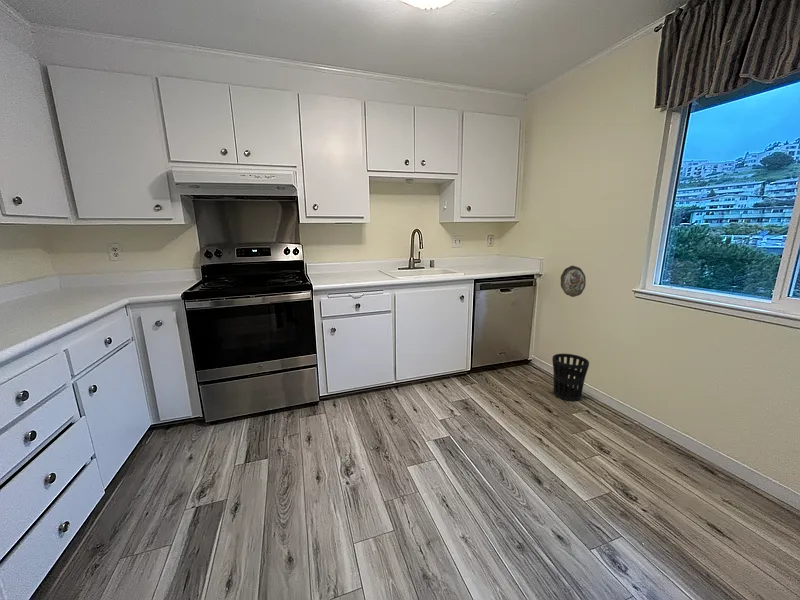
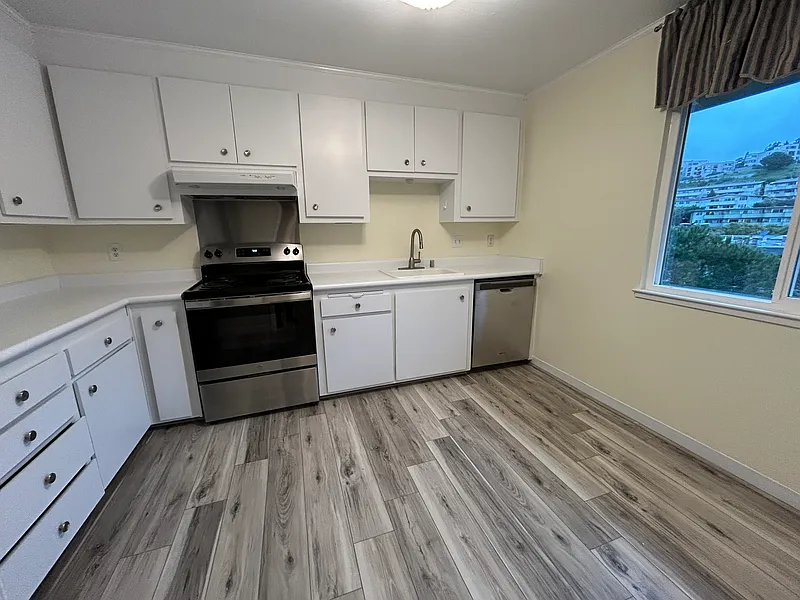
- wastebasket [551,353,590,402]
- decorative plate [560,265,587,298]
